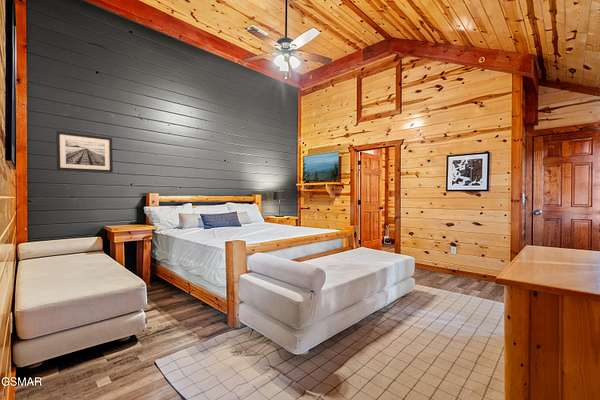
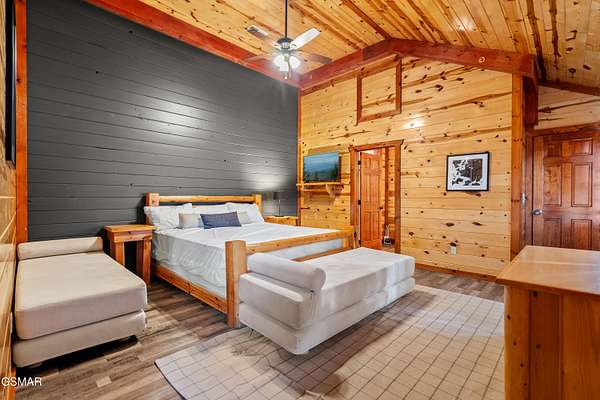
- wall art [55,130,114,173]
